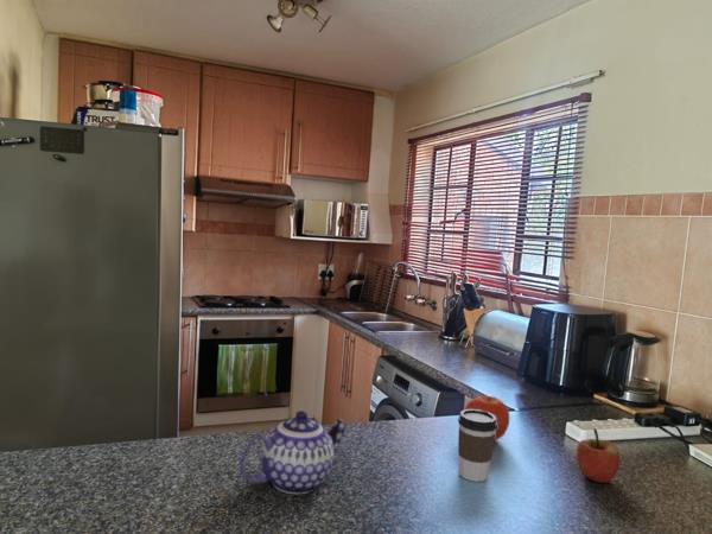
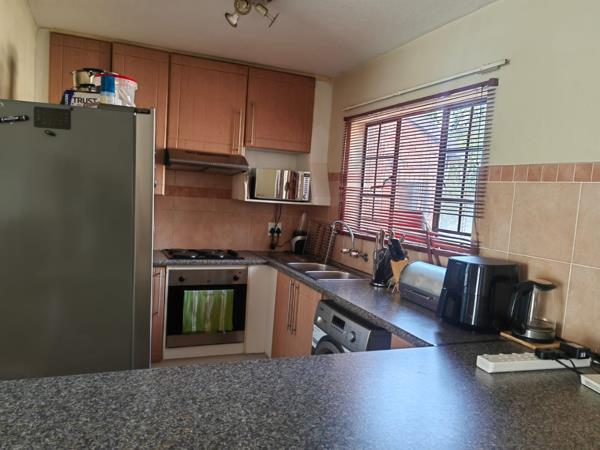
- coffee cup [457,408,497,483]
- apple [576,427,621,484]
- teapot [239,409,348,495]
- fruit [464,394,510,441]
